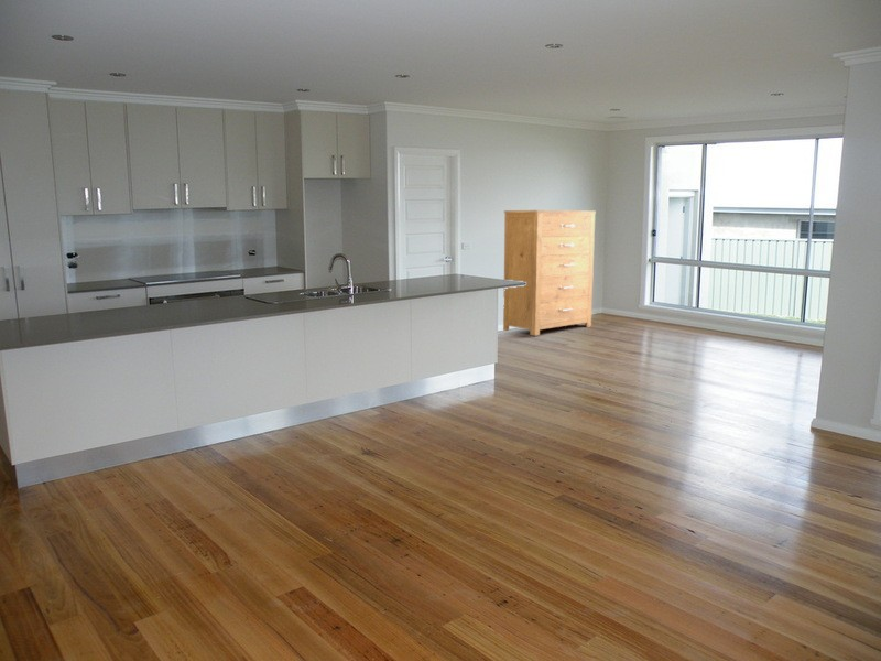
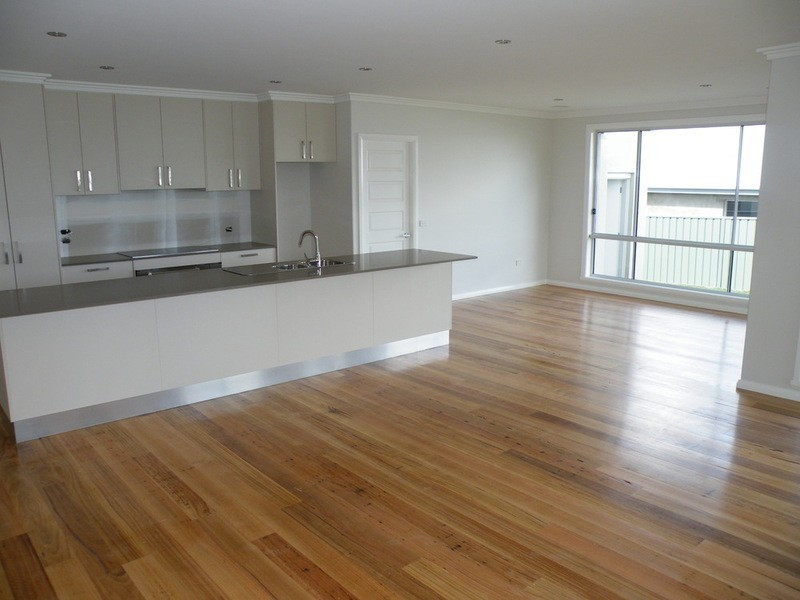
- dresser [502,209,597,337]
